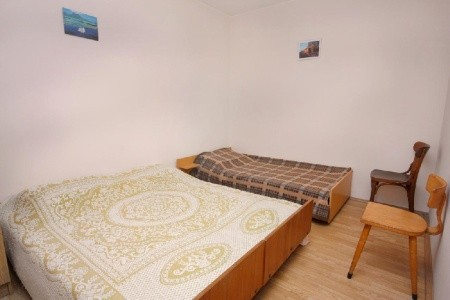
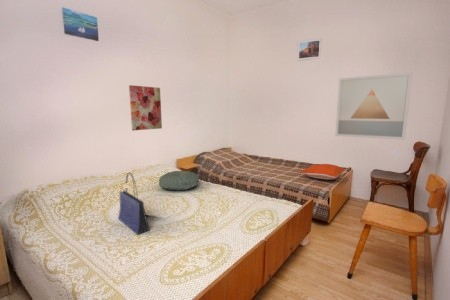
+ pillow [300,163,346,181]
+ pillow [158,170,200,191]
+ wall art [128,84,163,131]
+ tote bag [117,172,151,236]
+ wall art [334,72,413,141]
